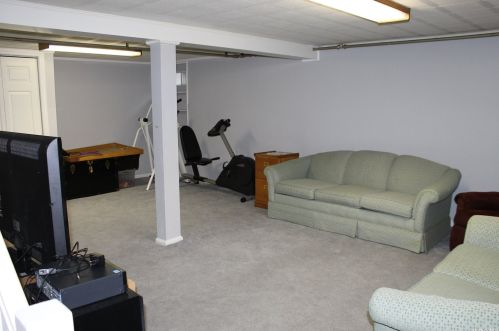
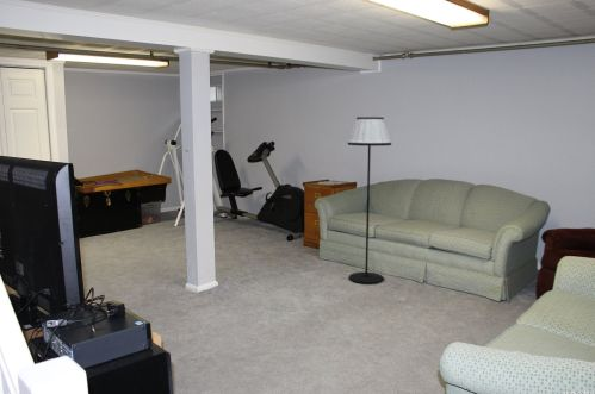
+ floor lamp [347,115,392,286]
